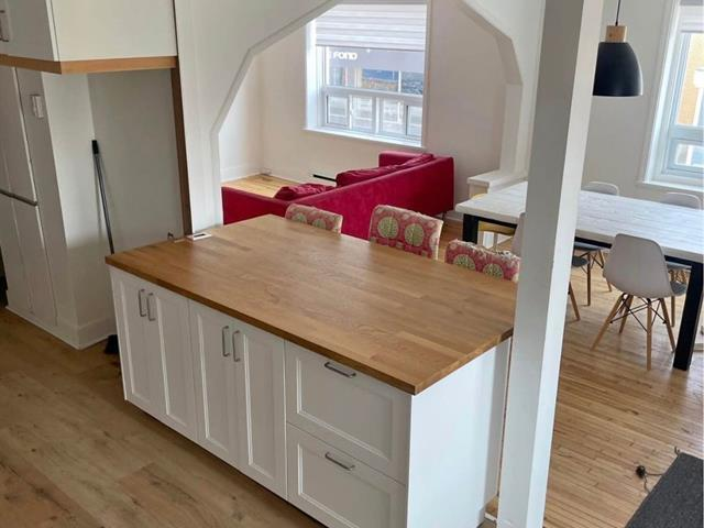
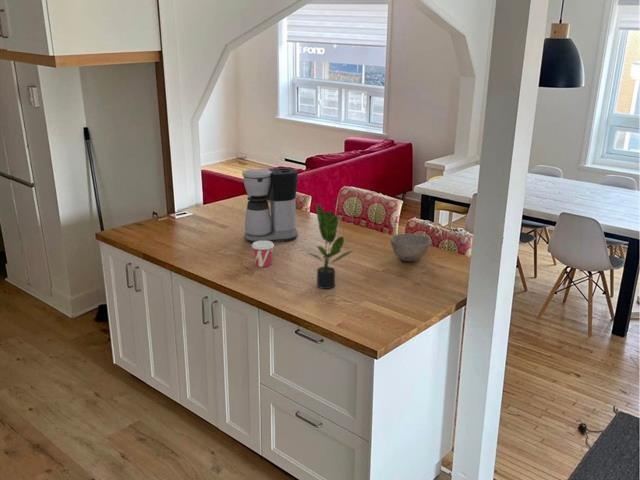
+ cup [251,241,275,268]
+ bowl [390,233,431,263]
+ potted plant [305,202,353,290]
+ coffee maker [241,167,299,244]
